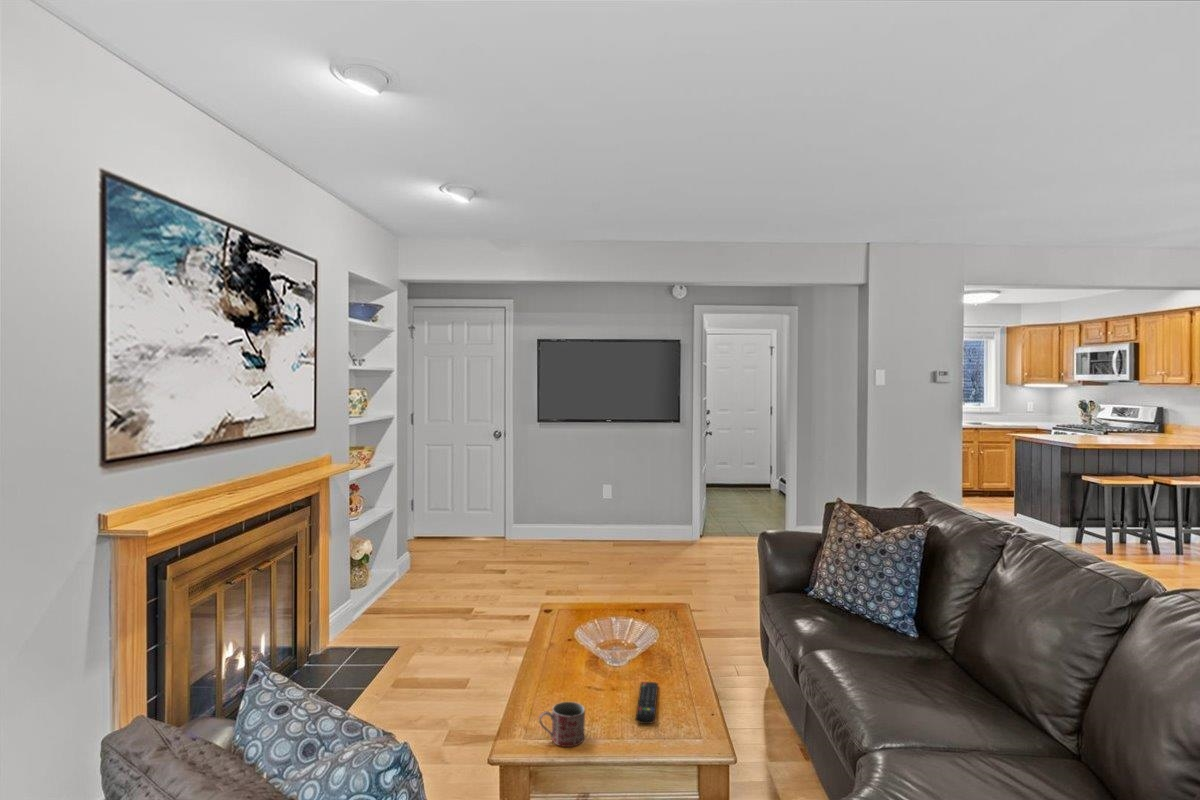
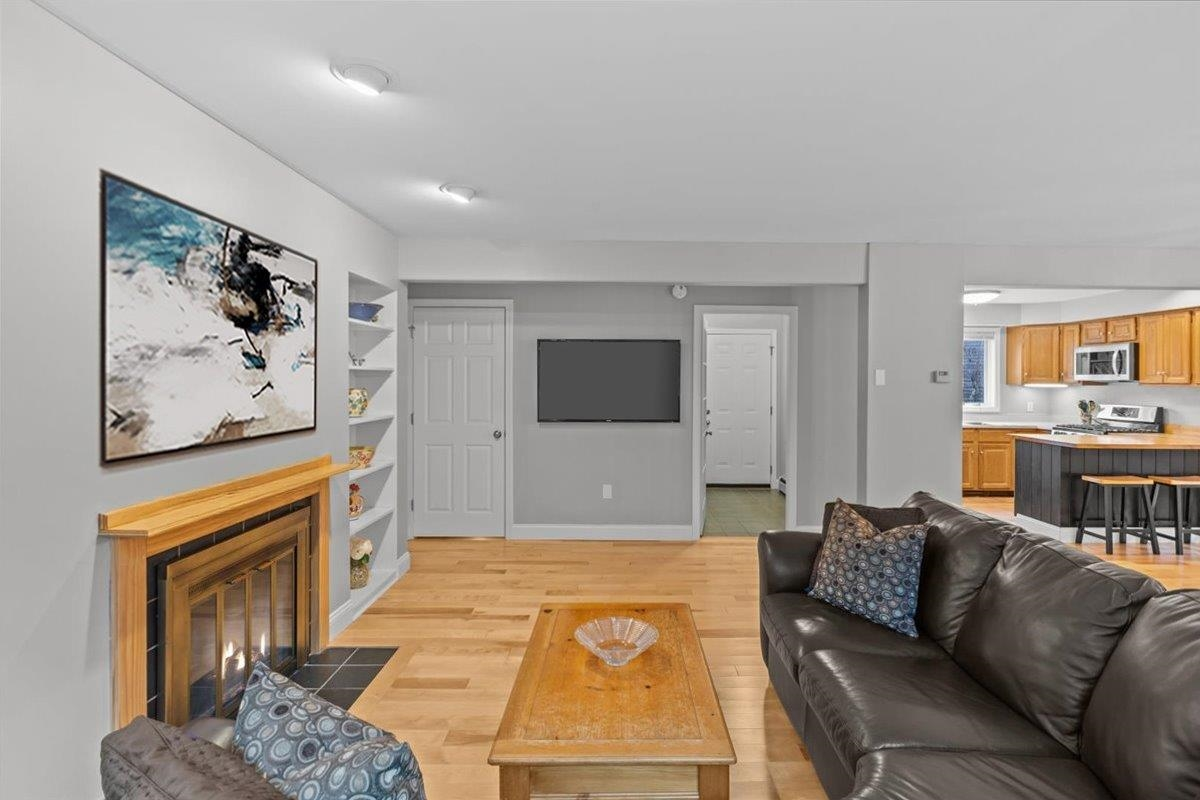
- remote control [635,681,659,725]
- mug [538,701,586,748]
